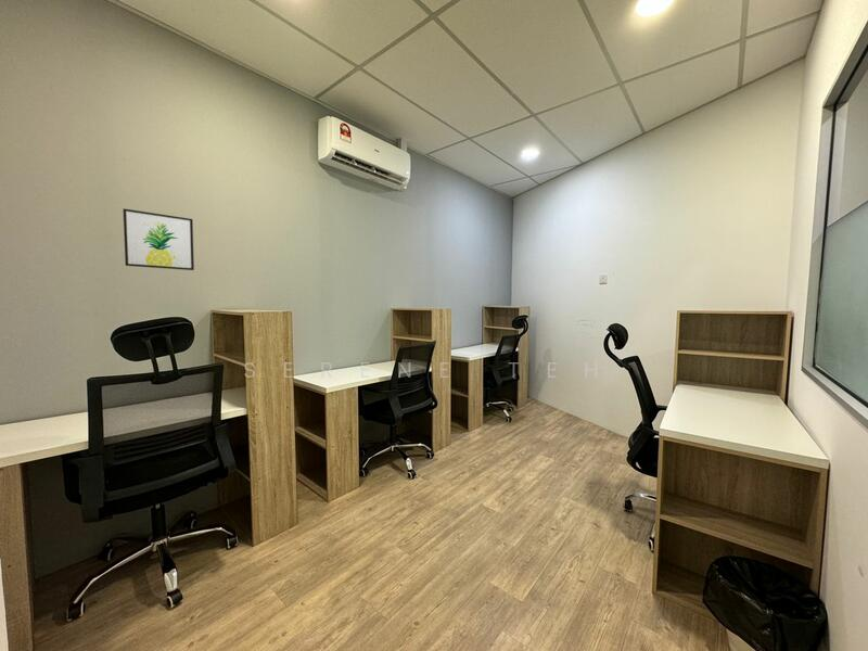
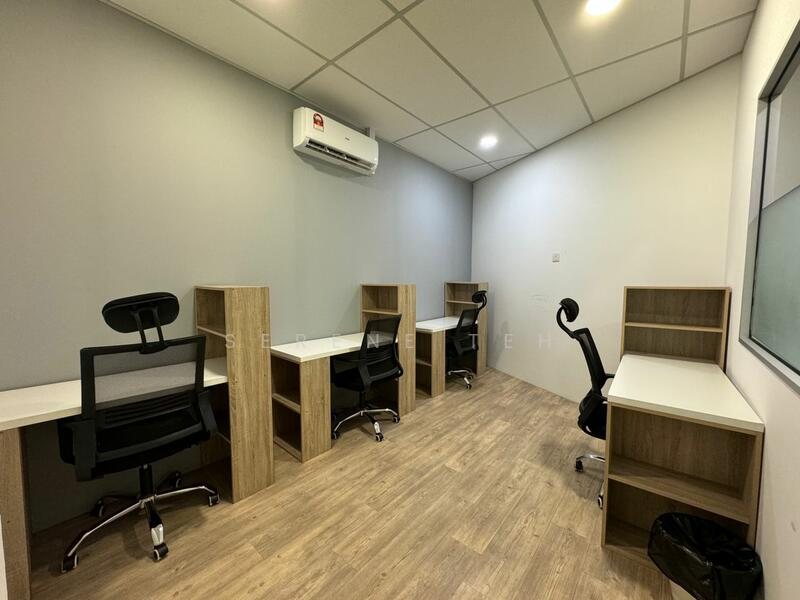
- wall art [122,207,195,271]
